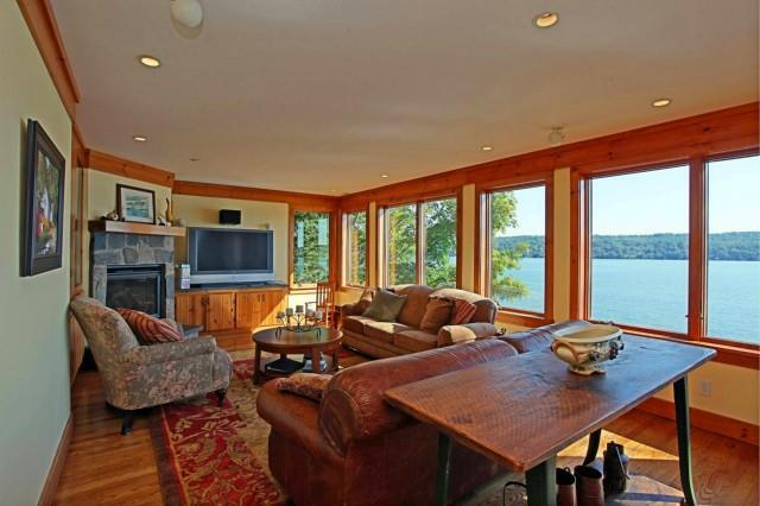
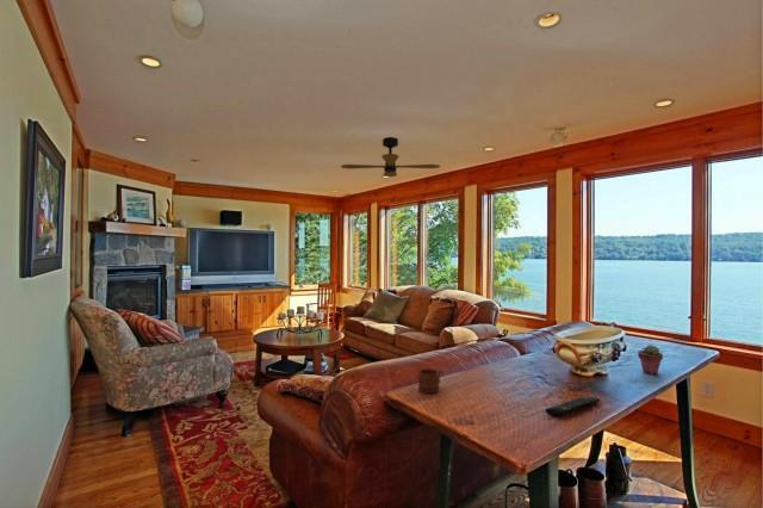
+ potted succulent [637,343,664,376]
+ remote control [544,395,601,417]
+ ceiling fan [340,136,441,178]
+ mug [417,368,446,395]
